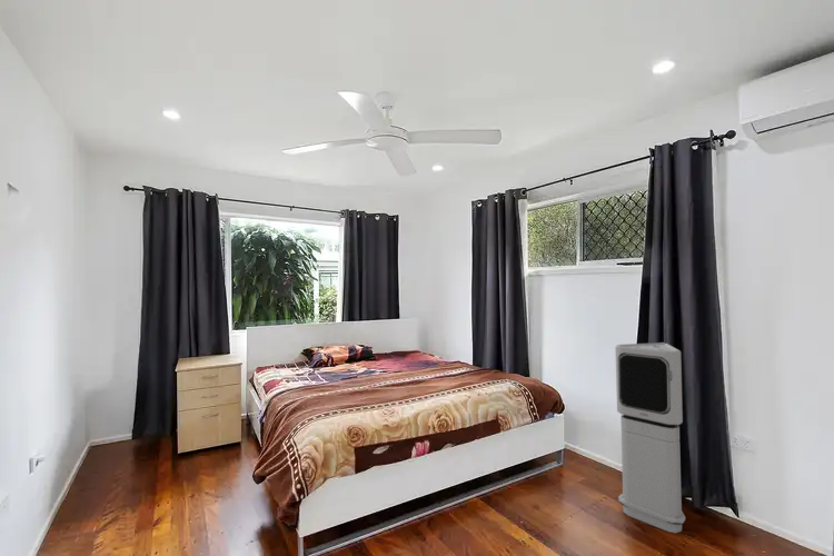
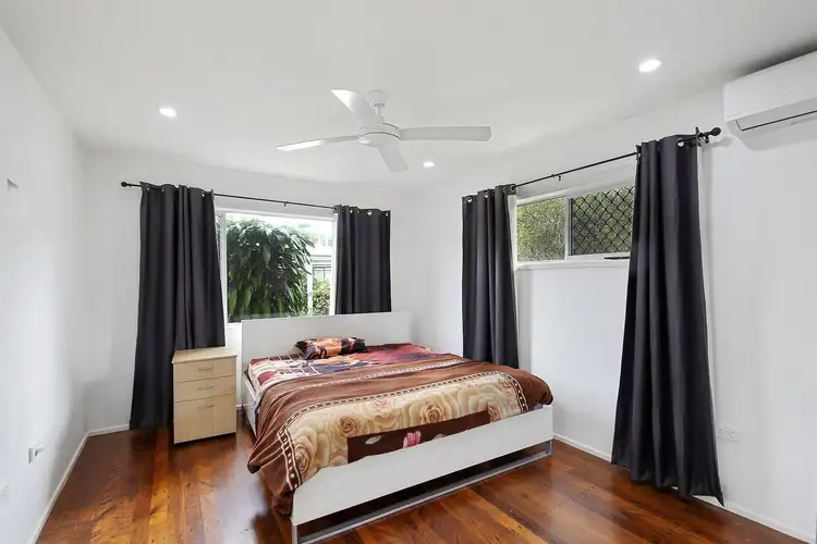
- air purifier [614,341,686,534]
